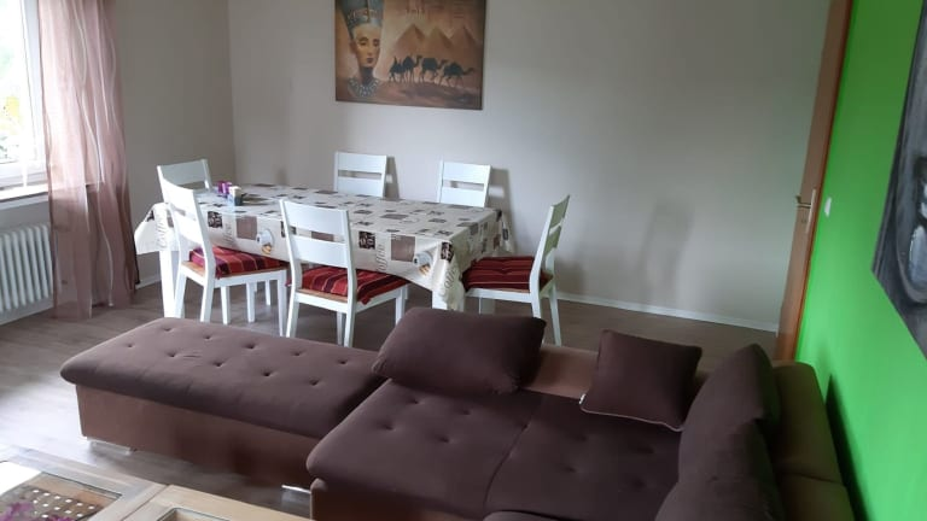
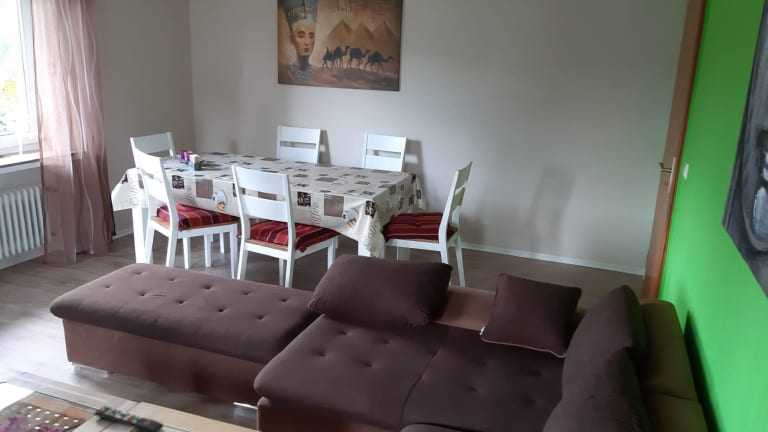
+ remote control [93,405,165,432]
